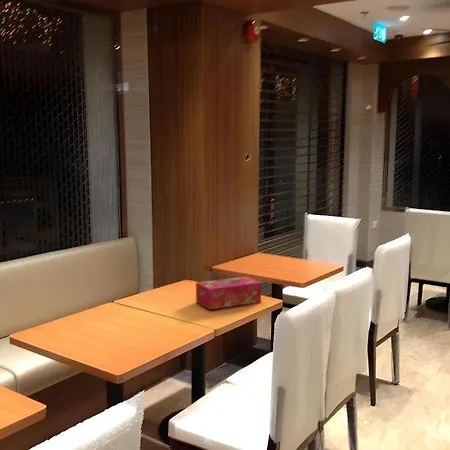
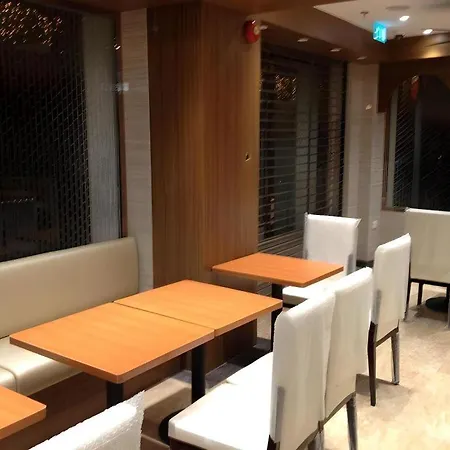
- tissue box [195,275,262,311]
